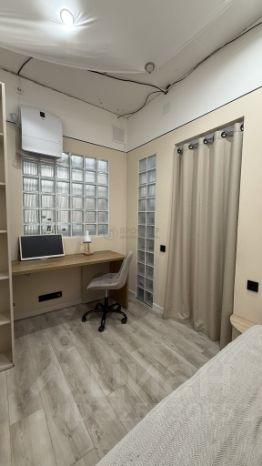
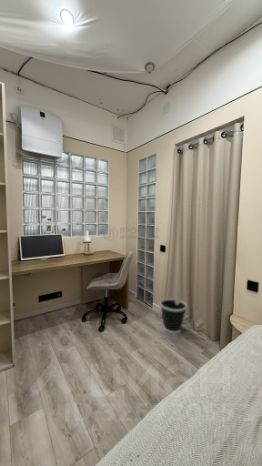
+ wastebasket [159,297,188,334]
